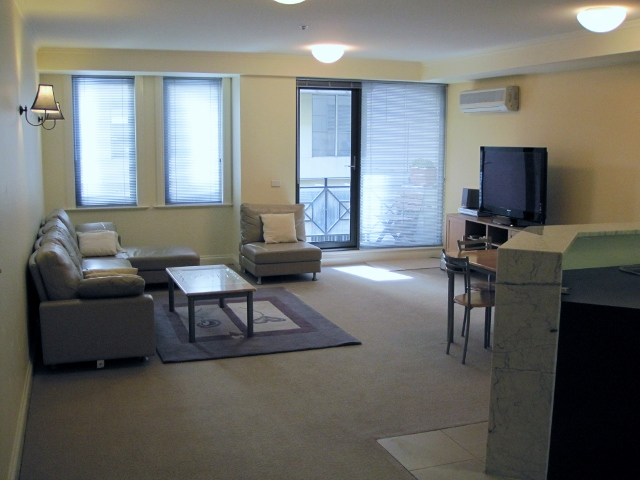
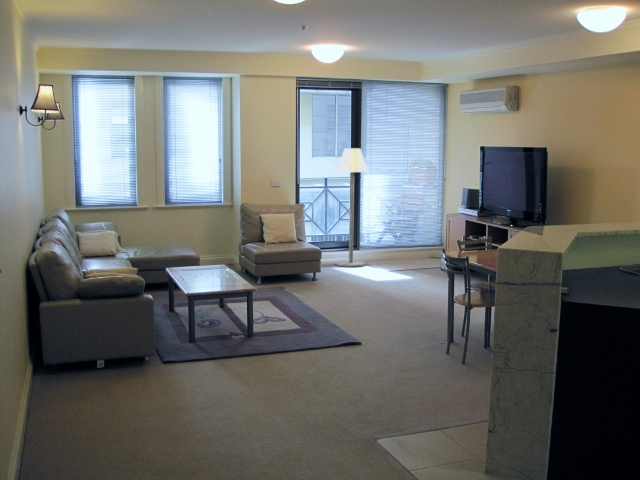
+ floor lamp [335,147,369,268]
